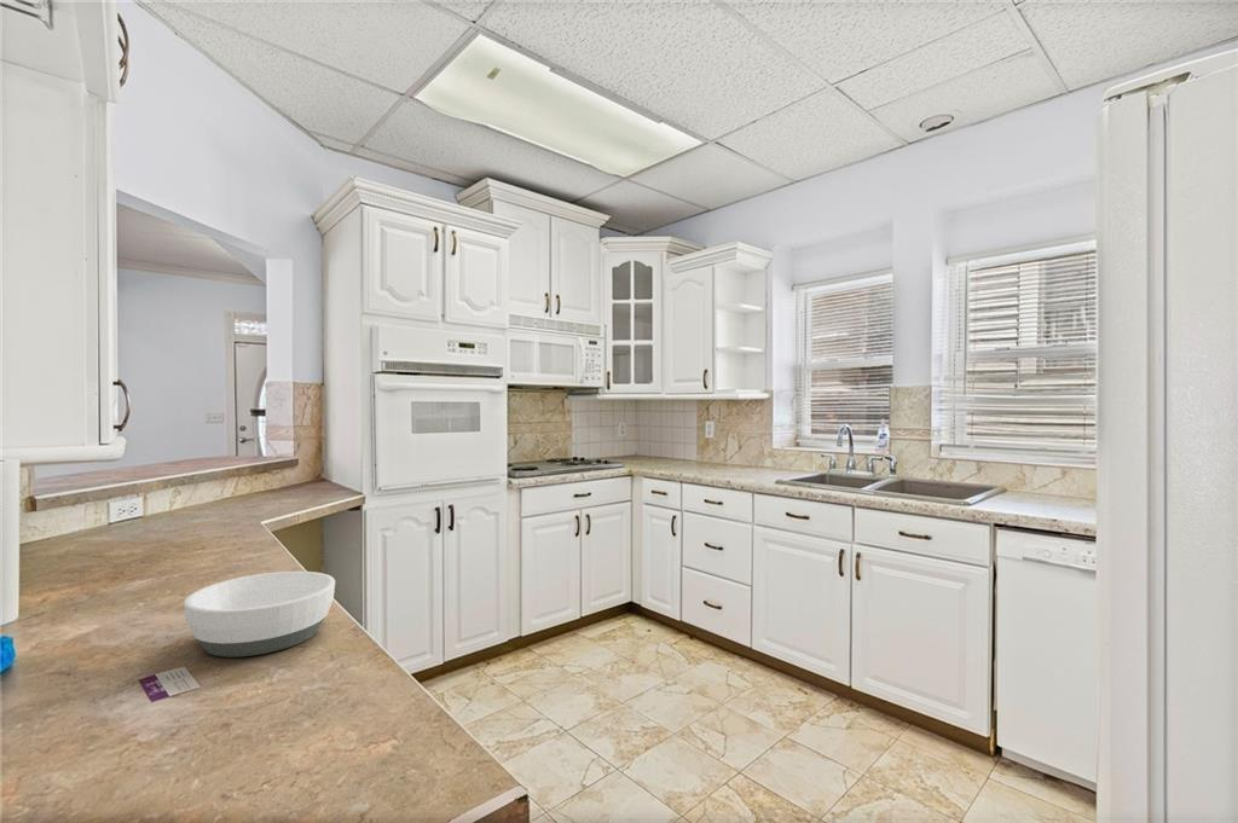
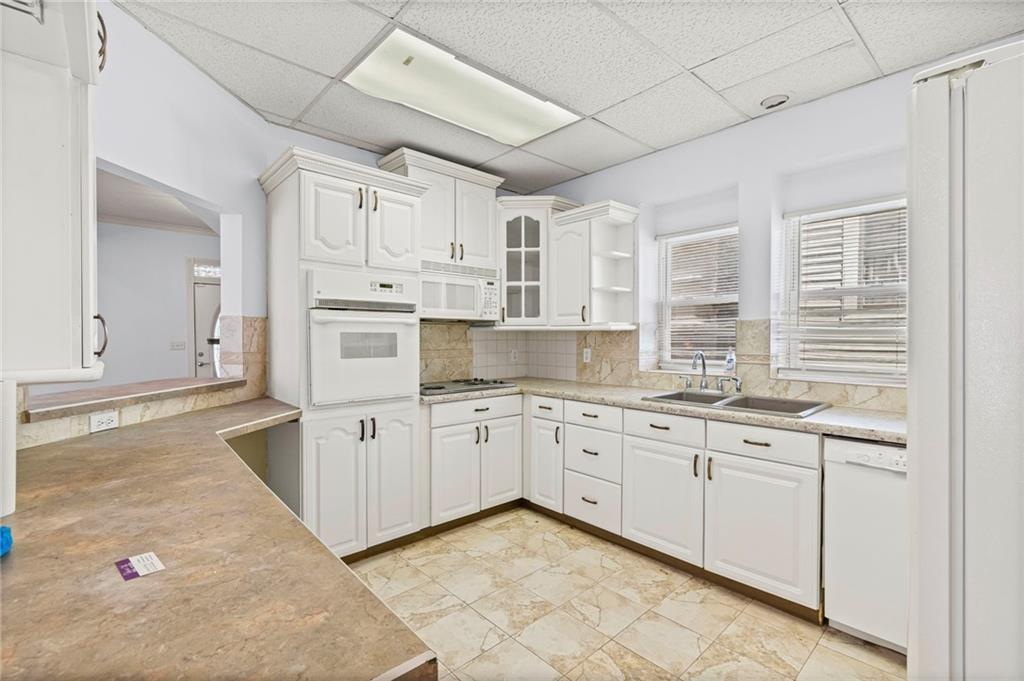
- bowl [183,570,336,659]
